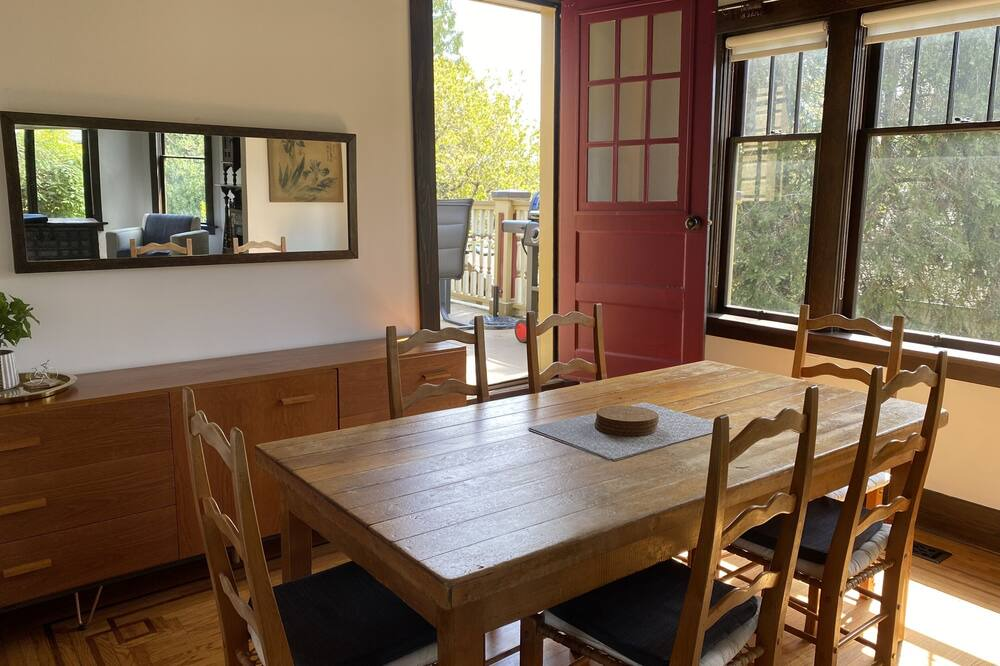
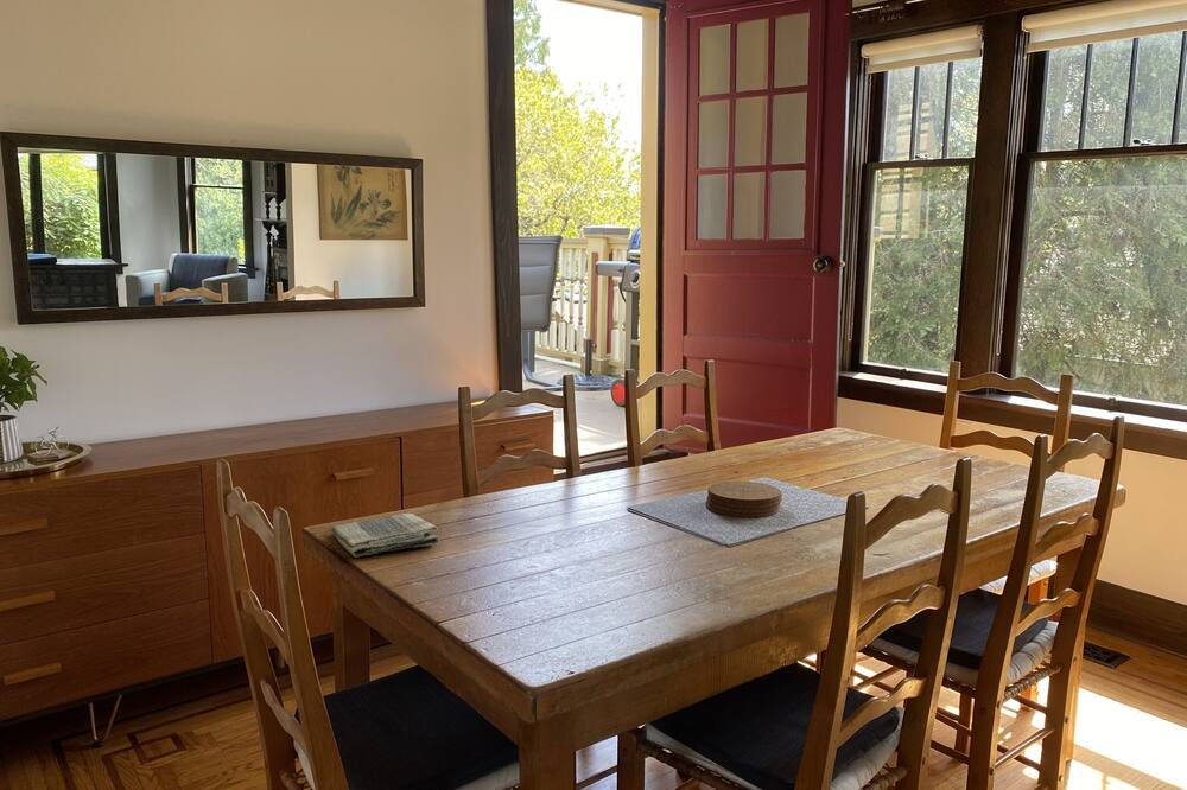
+ dish towel [330,512,440,559]
